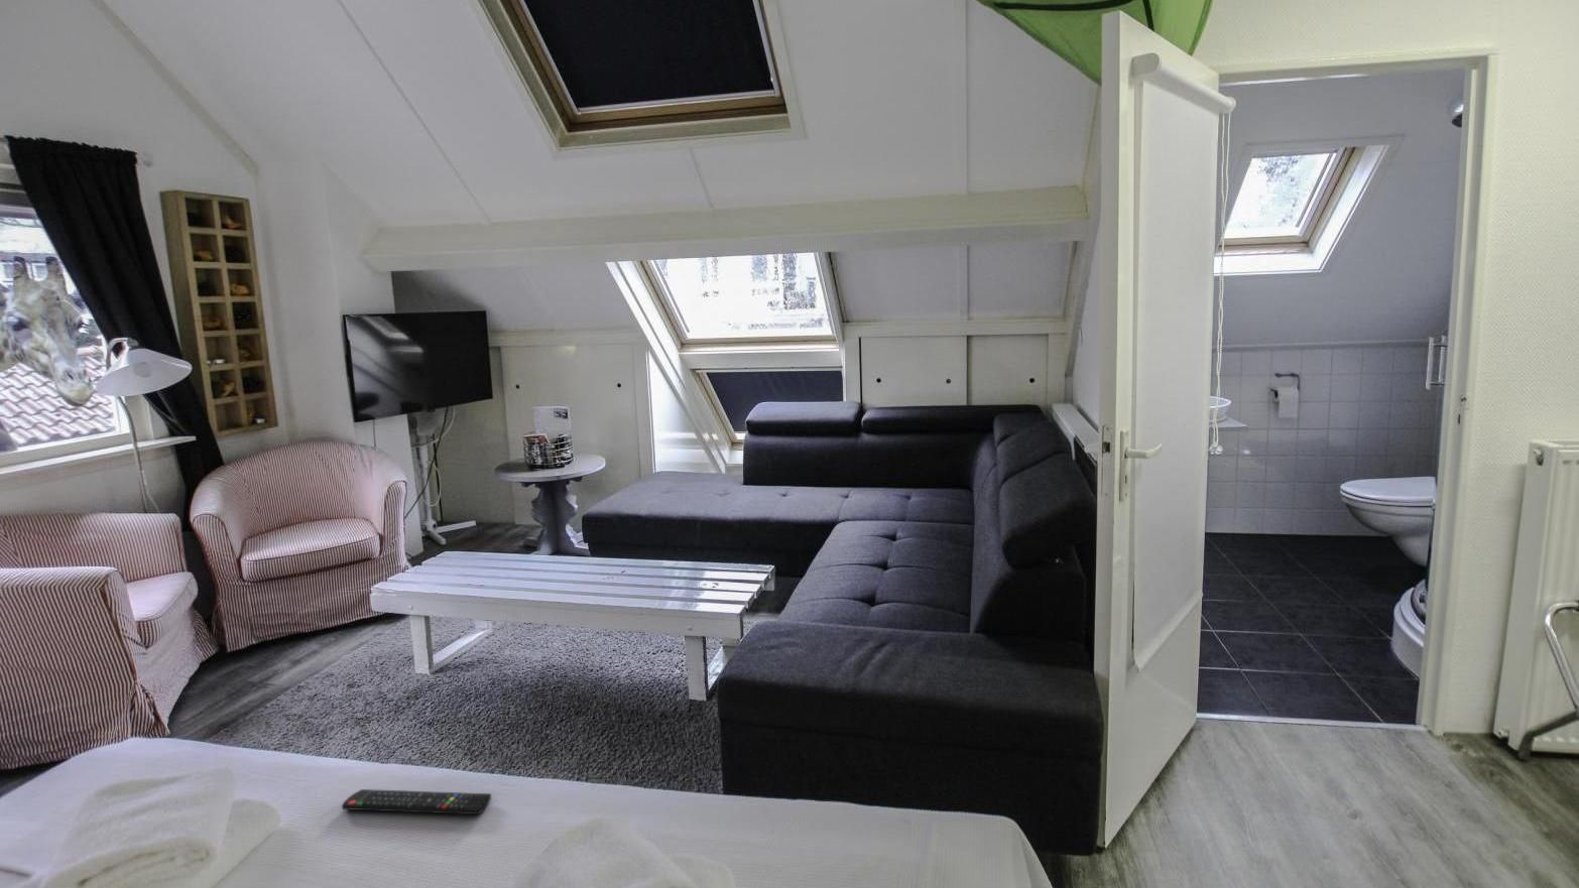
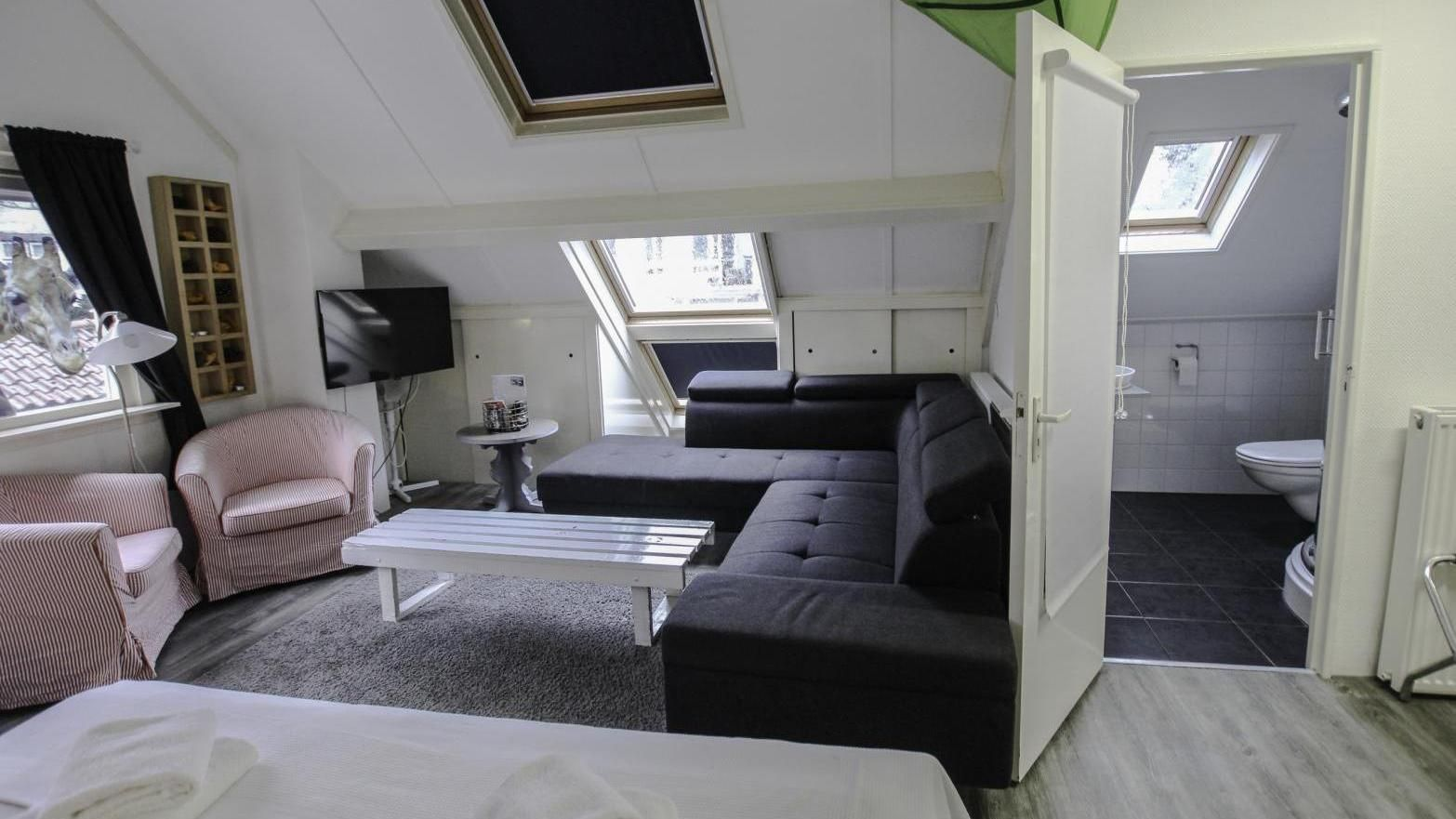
- remote control [341,788,492,815]
